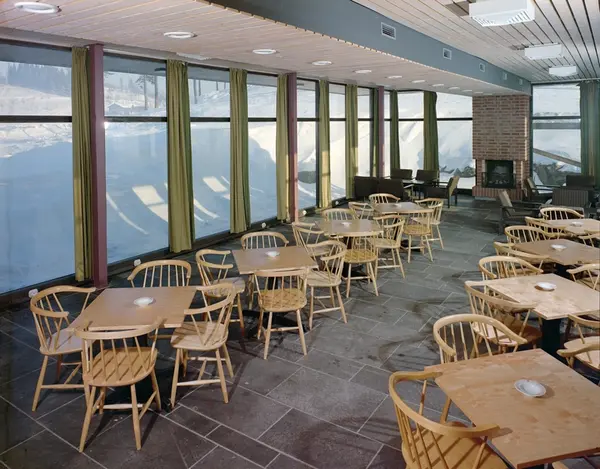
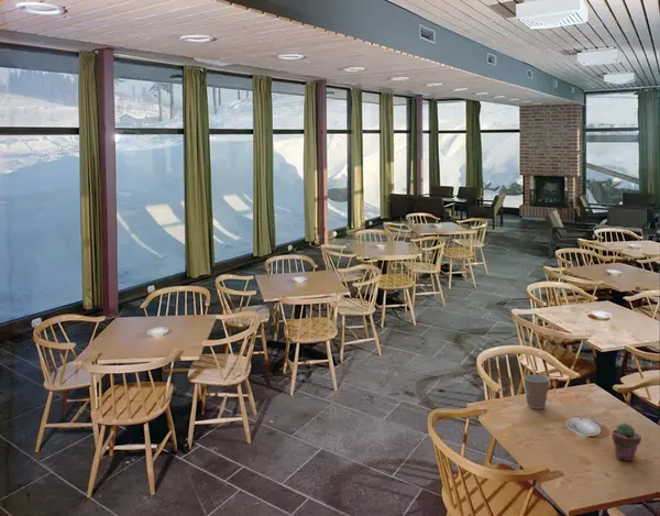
+ coffee cup [522,373,551,409]
+ potted succulent [610,422,642,462]
